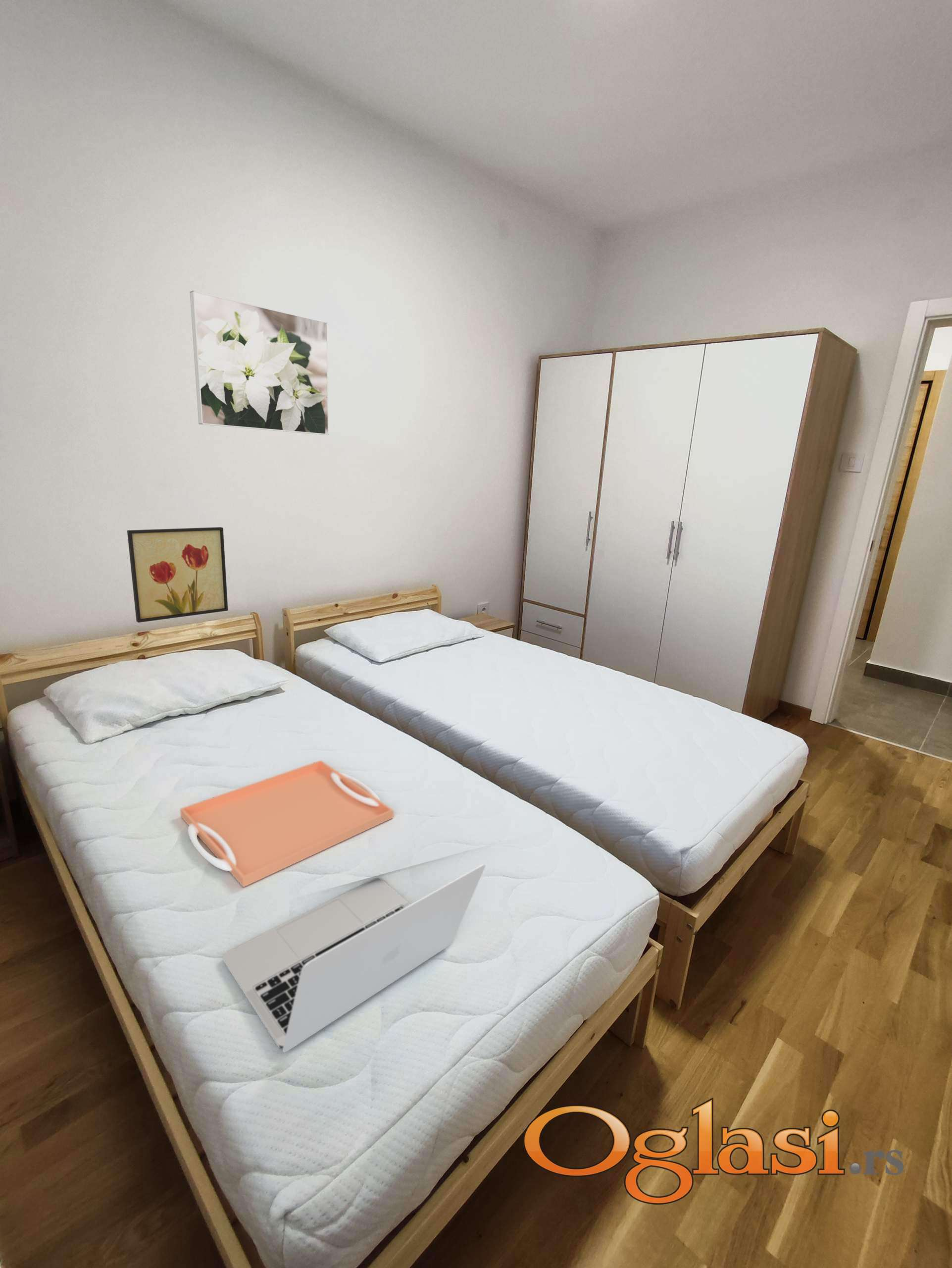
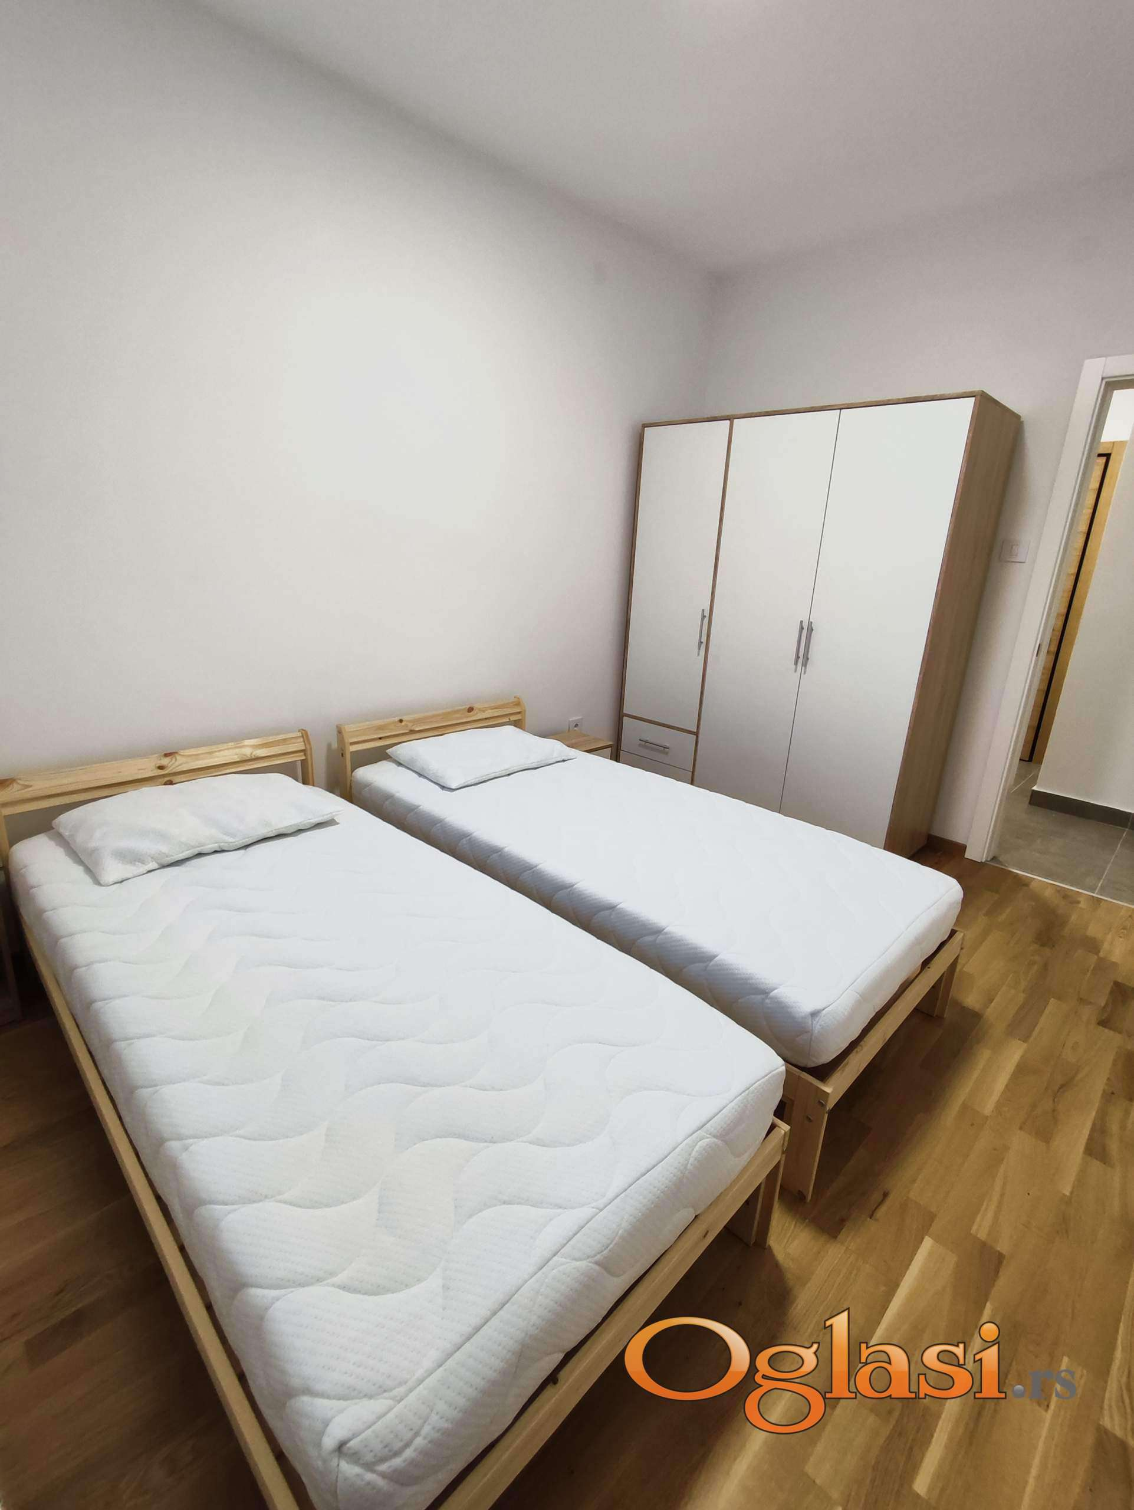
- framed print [189,290,329,435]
- wall art [127,527,229,623]
- laptop [222,863,486,1053]
- serving tray [180,760,394,888]
